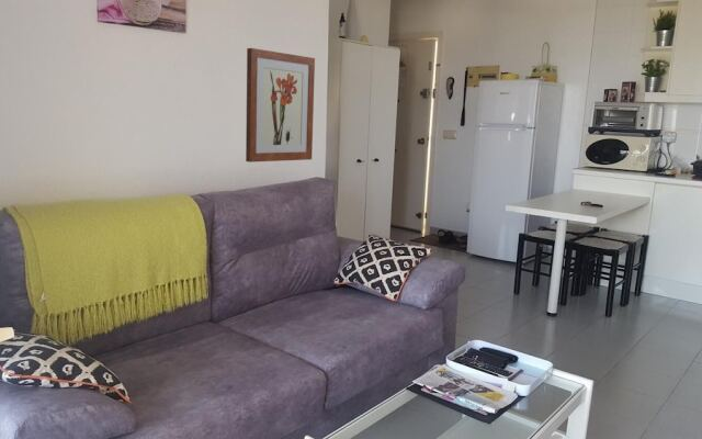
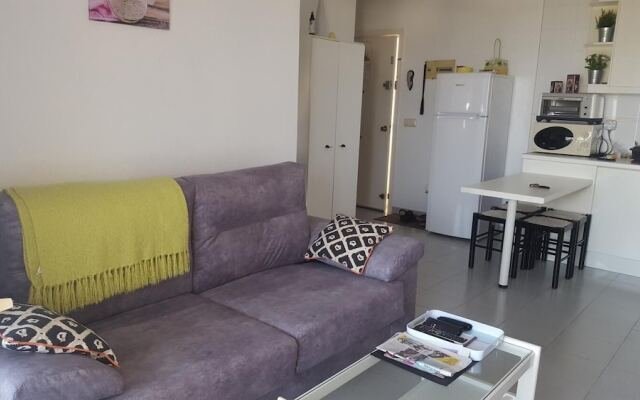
- wall art [245,47,316,164]
